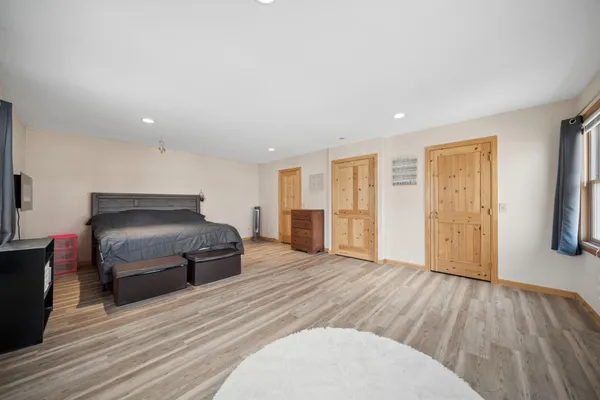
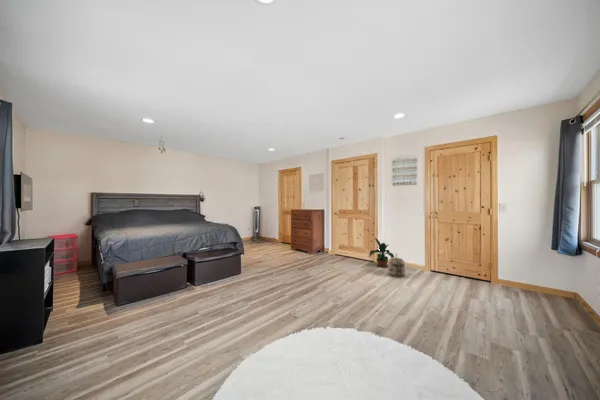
+ basket [387,252,406,279]
+ potted plant [368,237,395,269]
